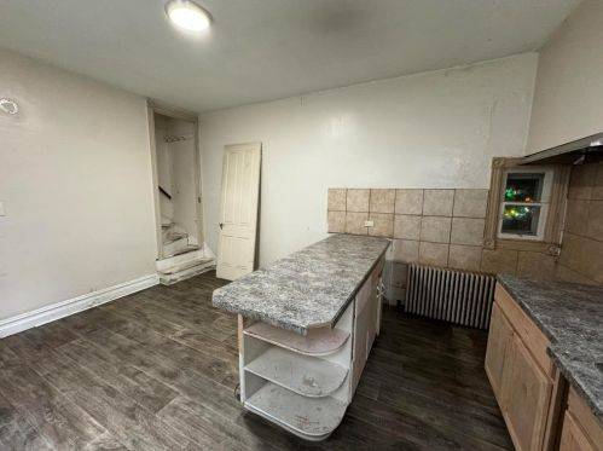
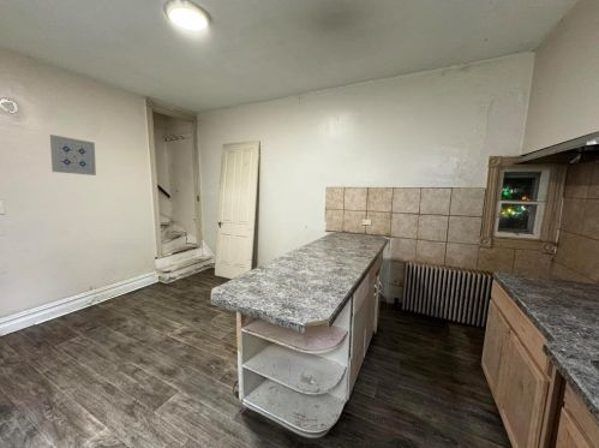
+ wall art [49,133,97,177]
